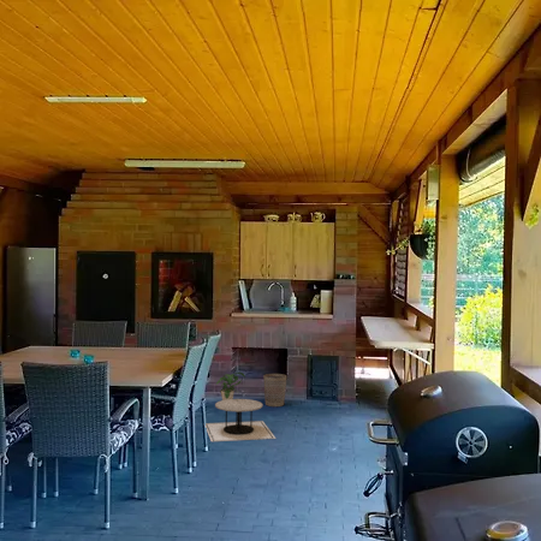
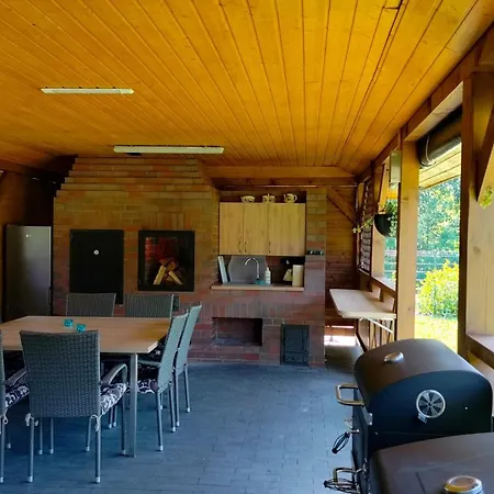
- side table [204,398,277,442]
- wastebasket [262,373,287,408]
- potted plant [215,371,246,400]
